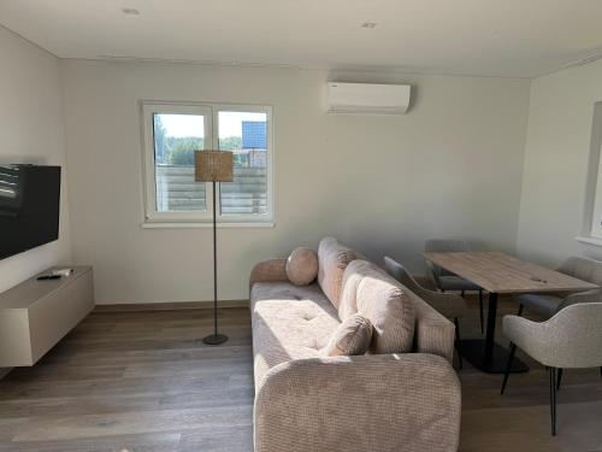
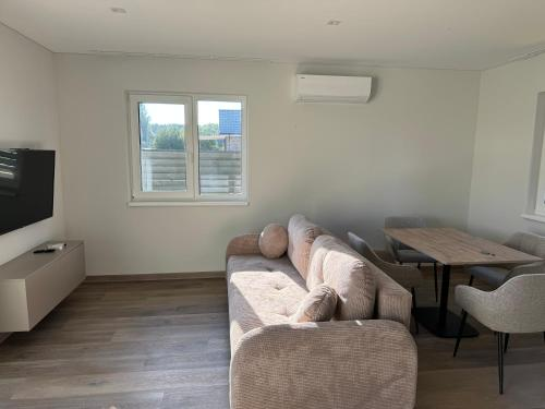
- floor lamp [193,148,235,345]
